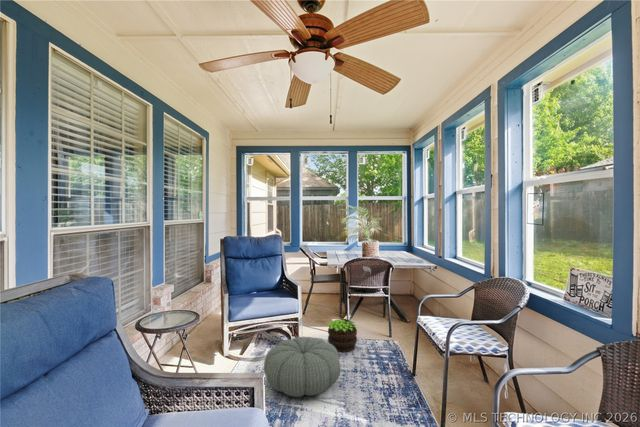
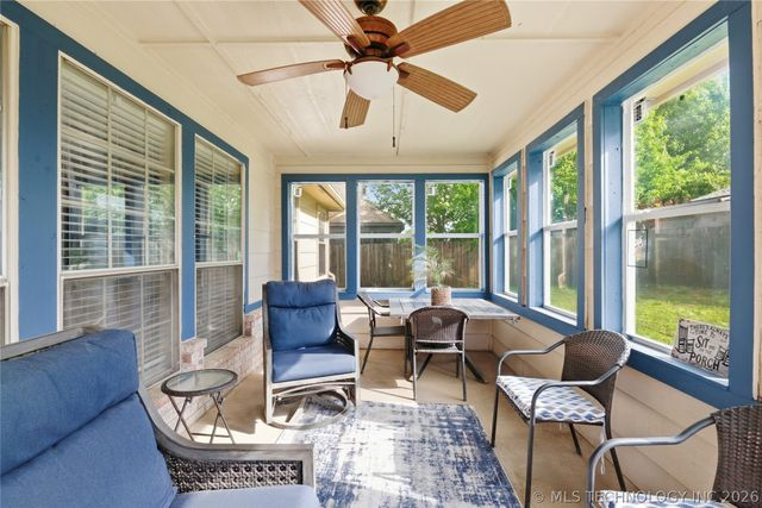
- potted plant [327,318,358,353]
- pouf [263,336,342,398]
